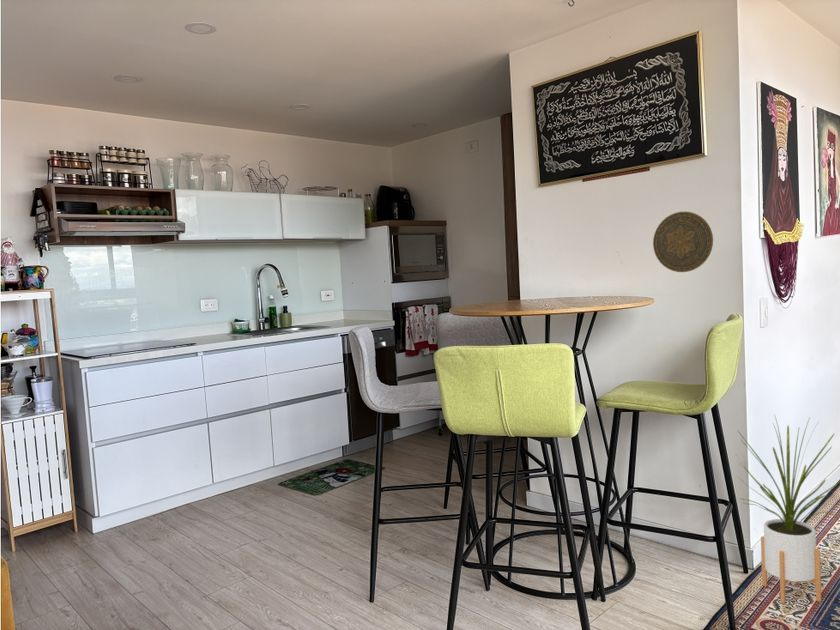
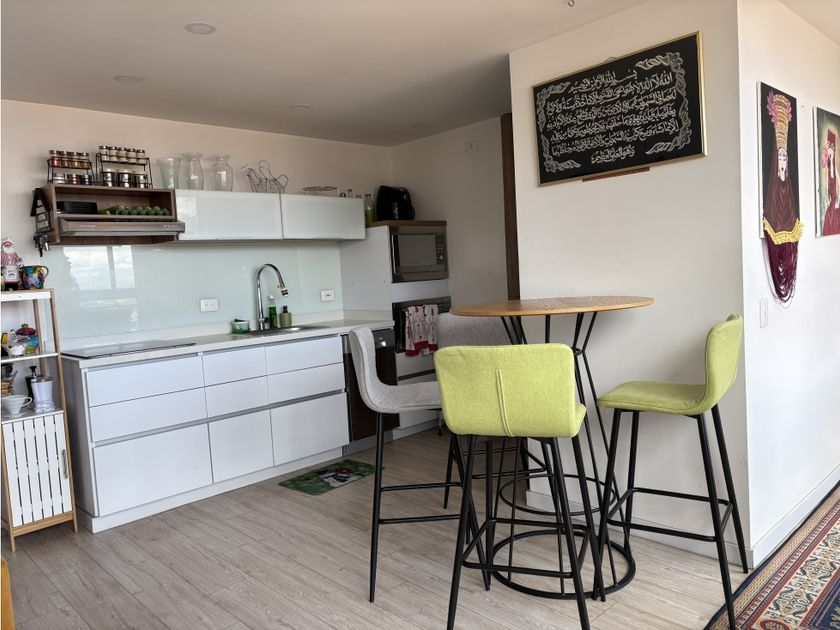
- house plant [735,413,840,605]
- decorative plate [652,211,714,273]
